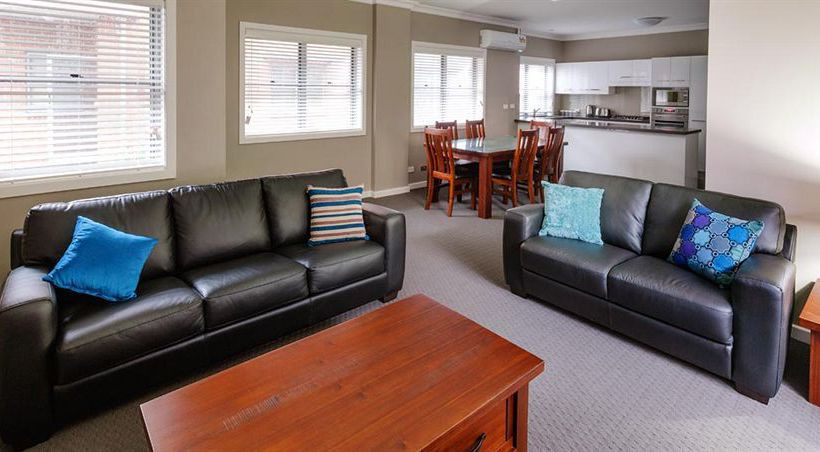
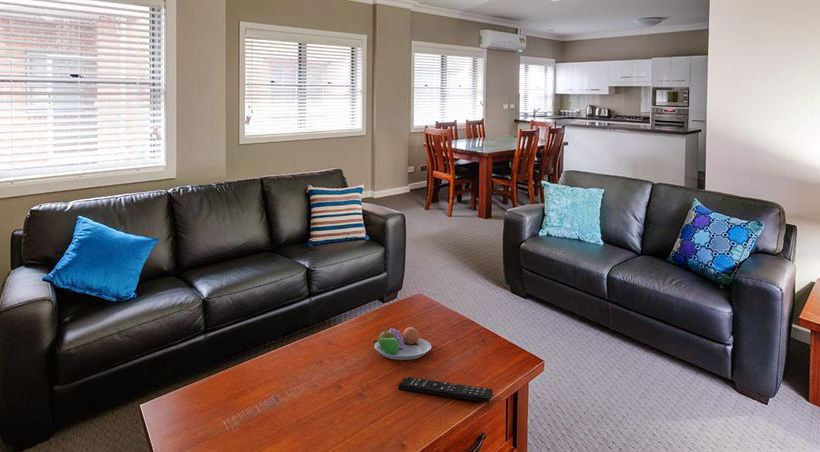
+ remote control [397,376,494,404]
+ fruit bowl [371,326,432,361]
